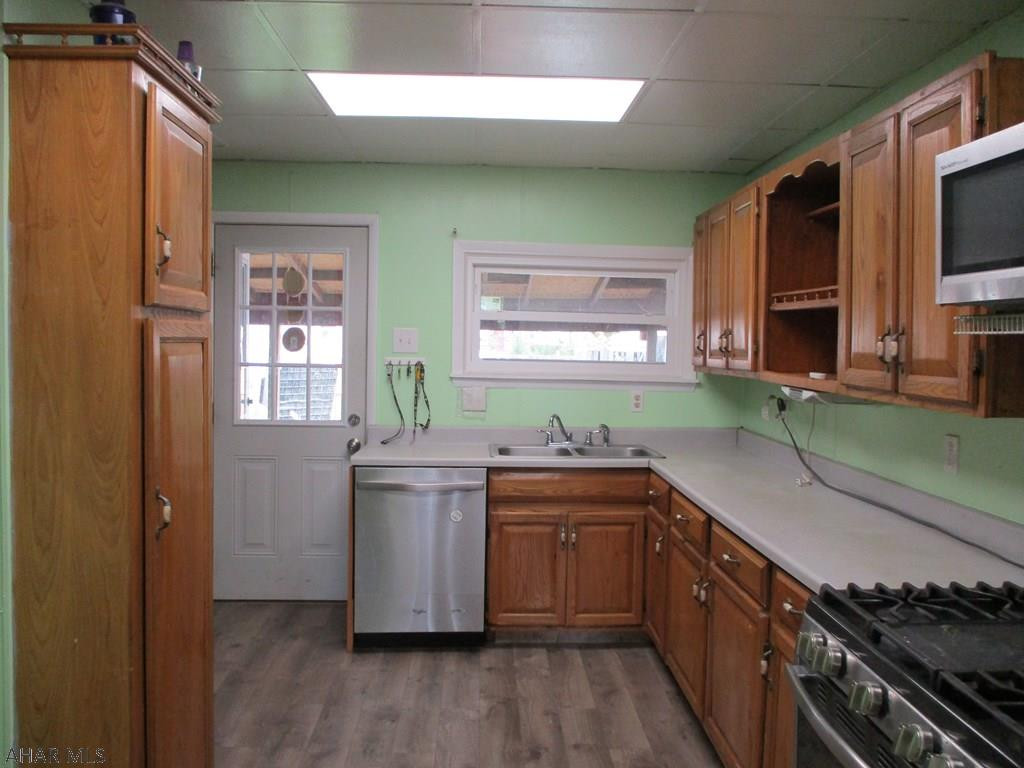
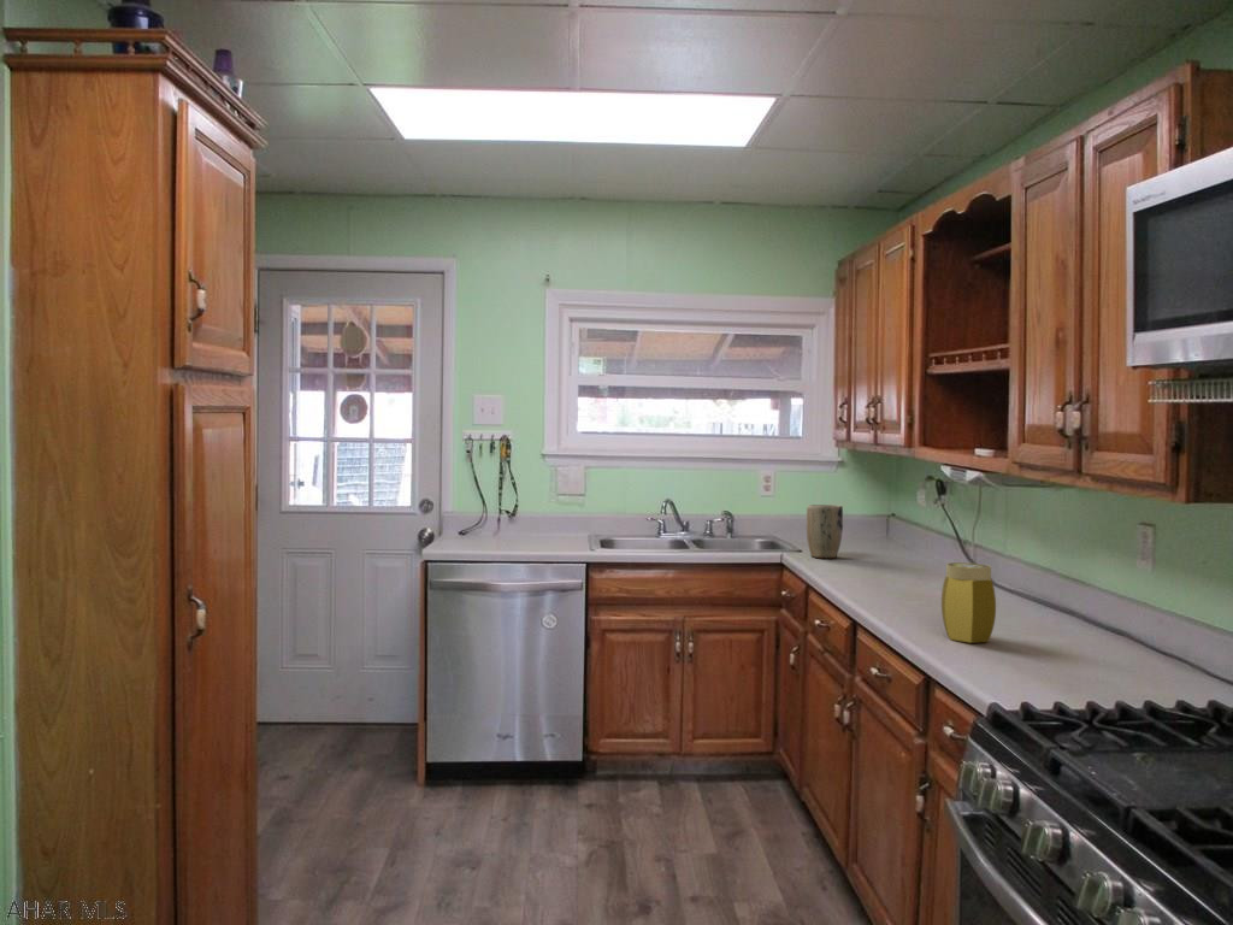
+ jar [940,561,997,644]
+ plant pot [806,503,844,559]
